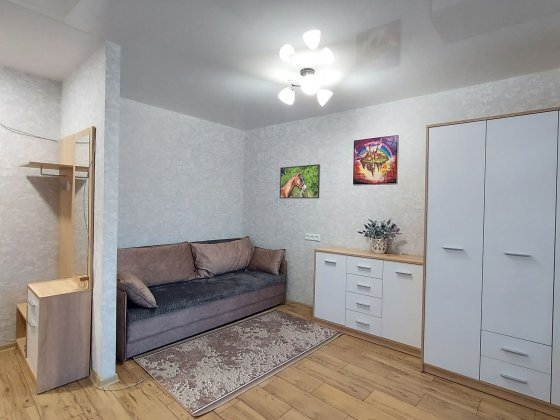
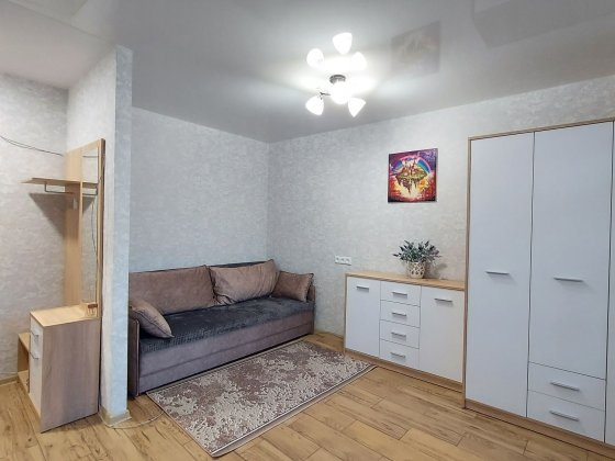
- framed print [279,163,321,199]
